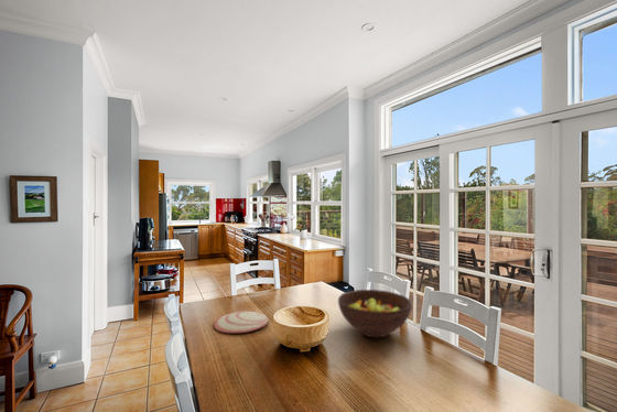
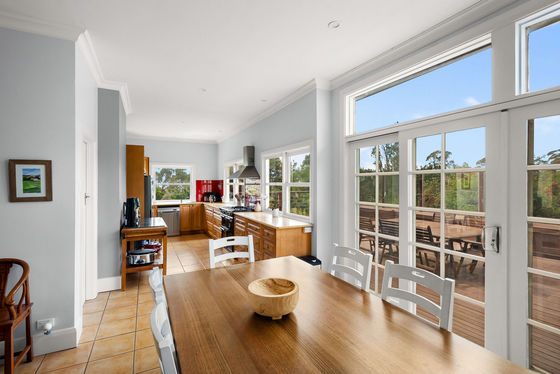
- fruit bowl [337,289,413,338]
- plate [213,311,270,334]
